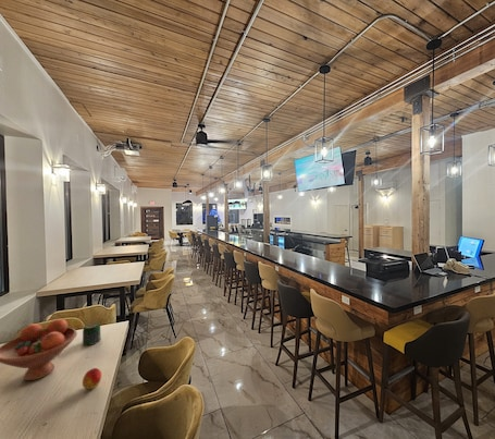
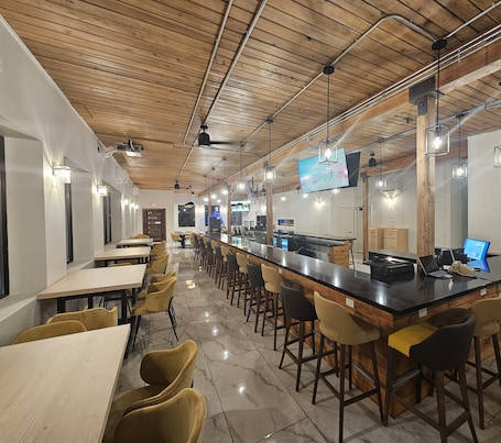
- fruit bowl [0,318,78,381]
- peach [82,367,102,390]
- jar [82,321,102,346]
